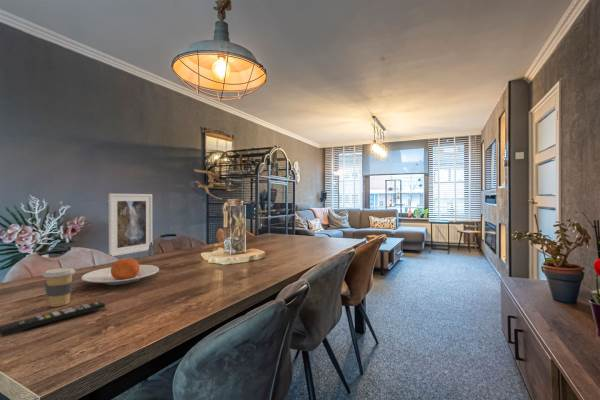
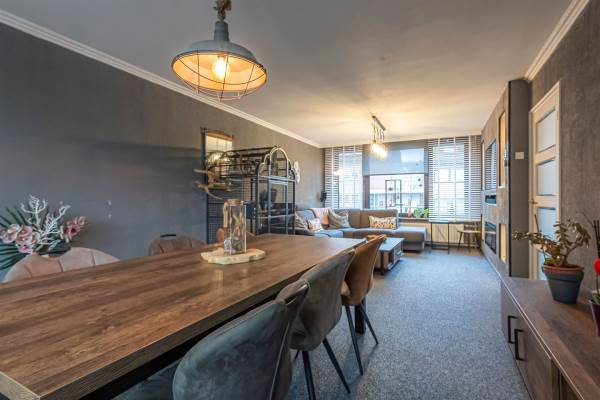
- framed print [108,193,153,257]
- coffee cup [42,267,76,308]
- remote control [0,301,106,338]
- plate [80,257,160,286]
